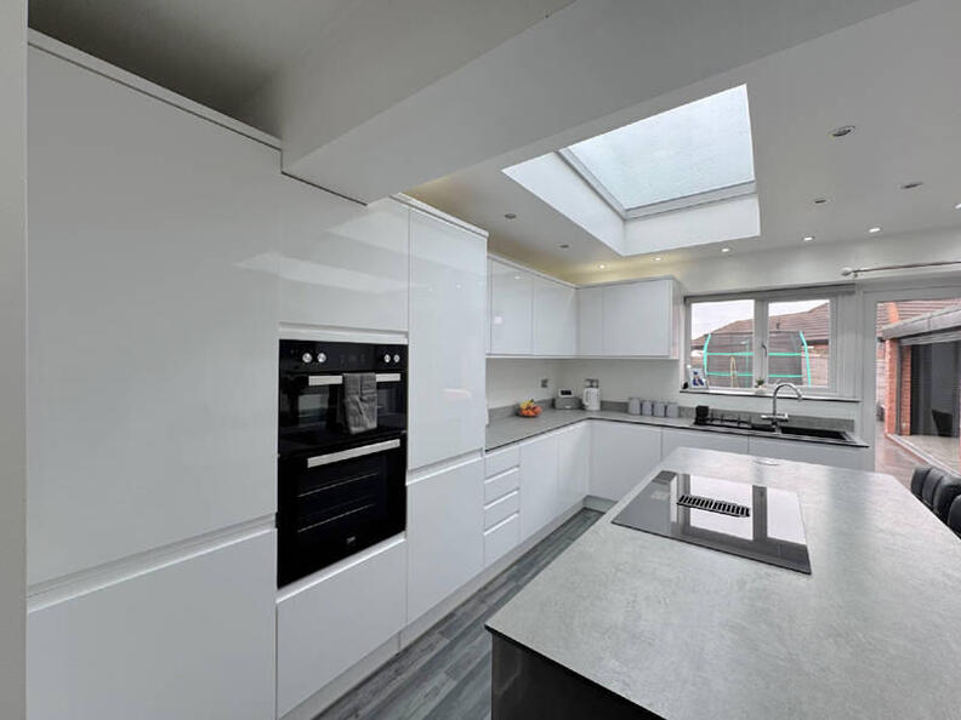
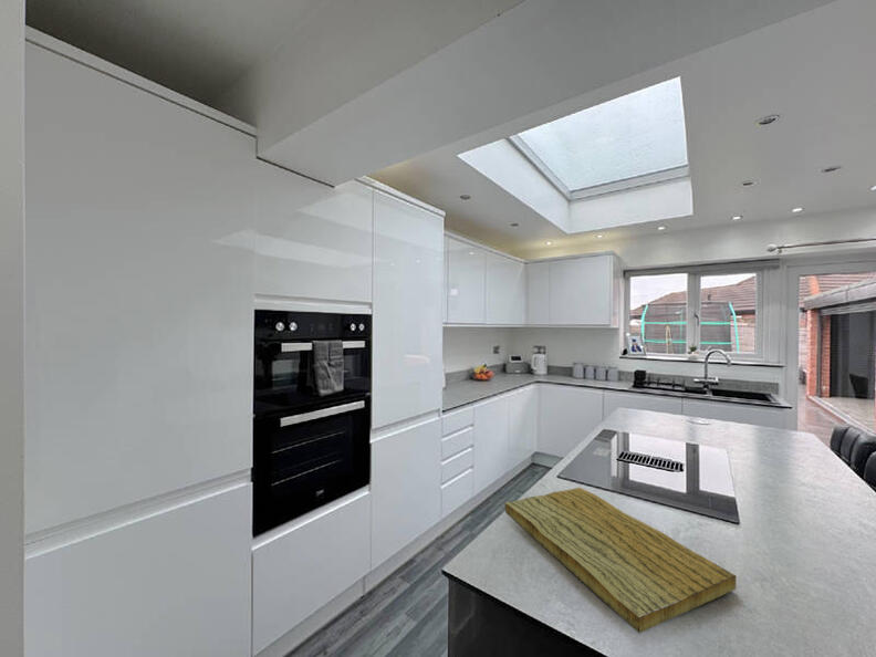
+ cutting board [504,487,738,634]
